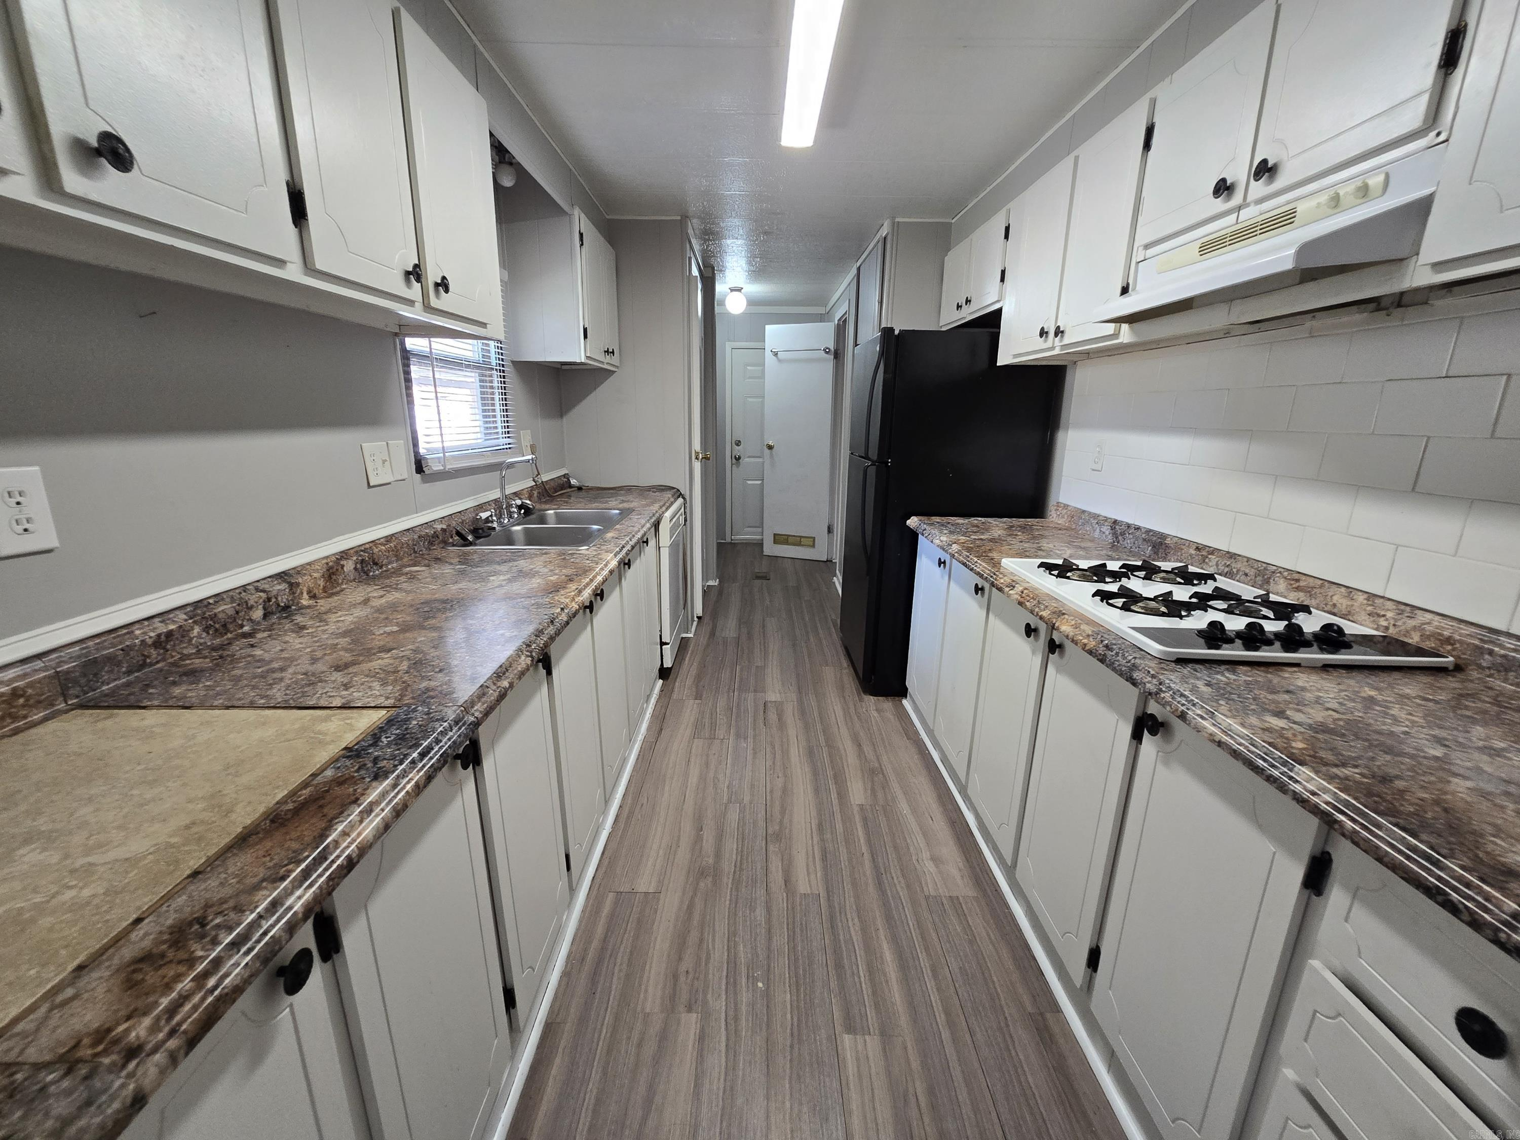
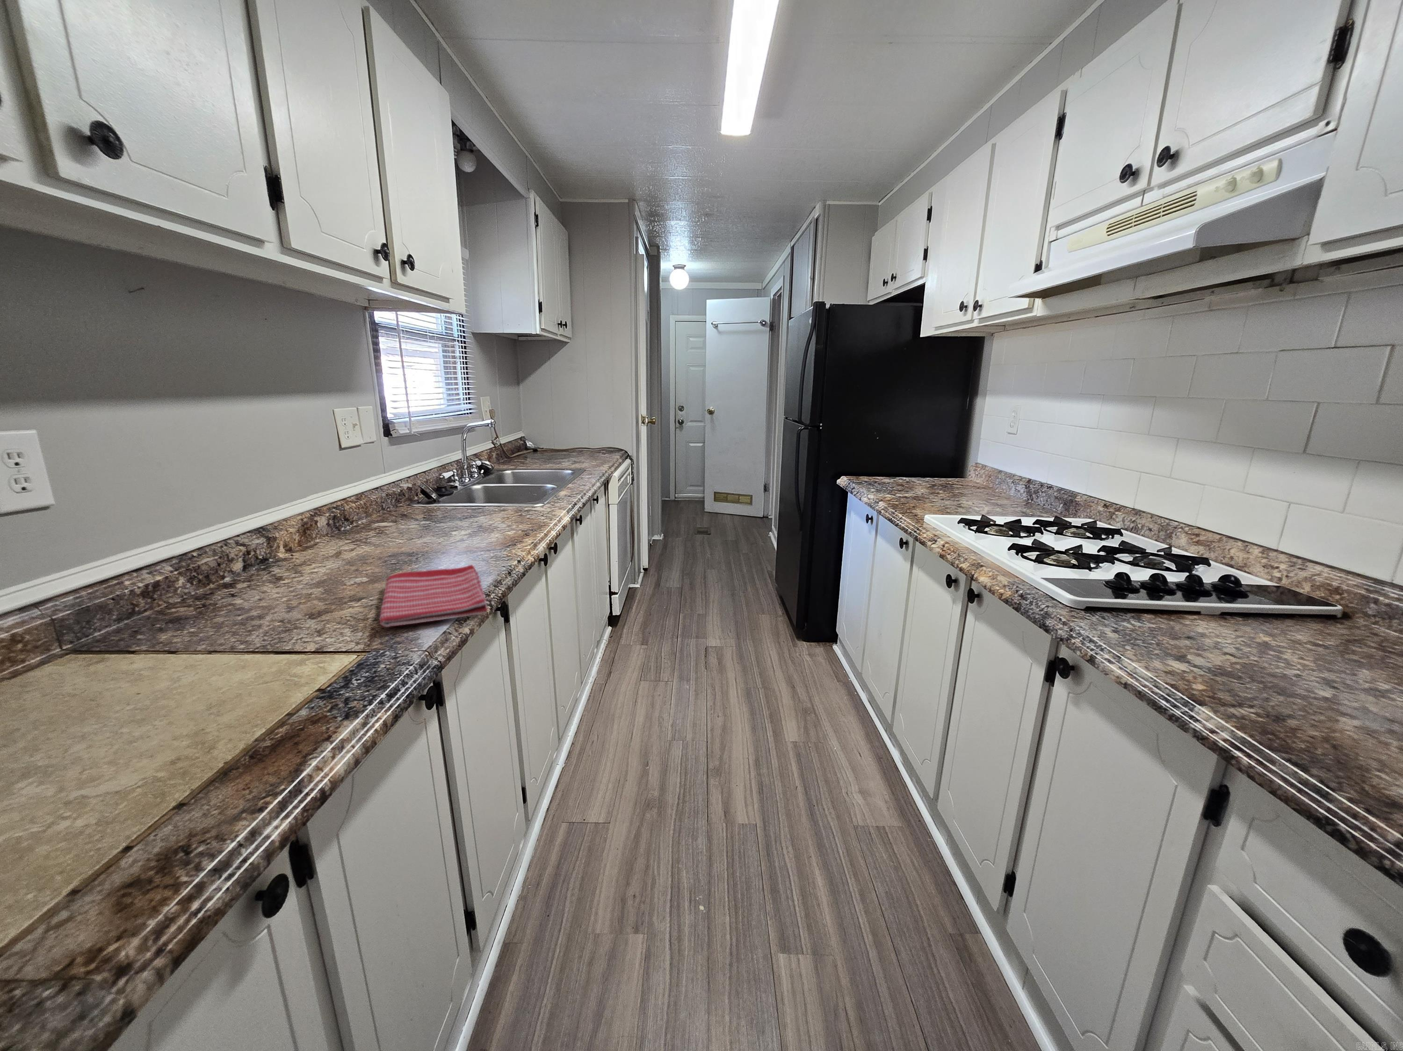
+ dish towel [379,564,488,628]
